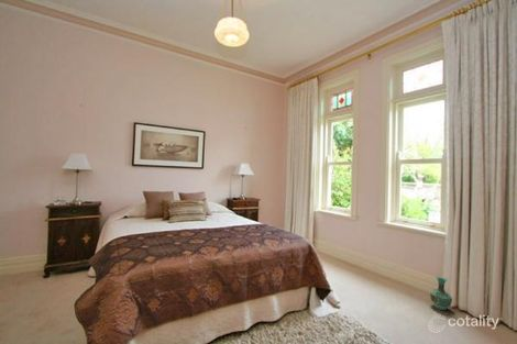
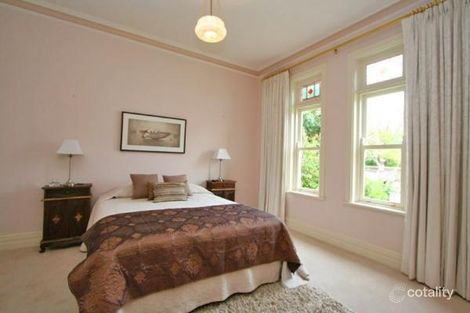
- vase [429,276,453,311]
